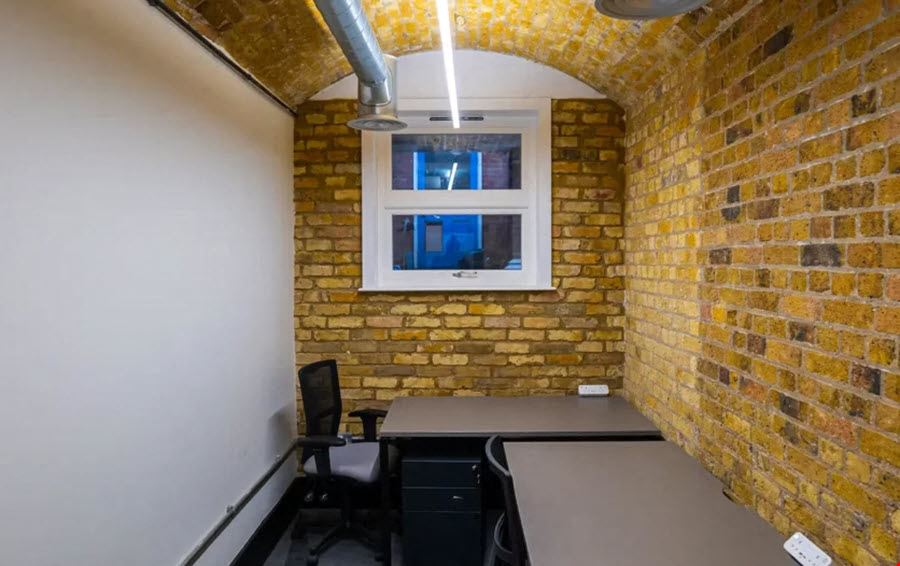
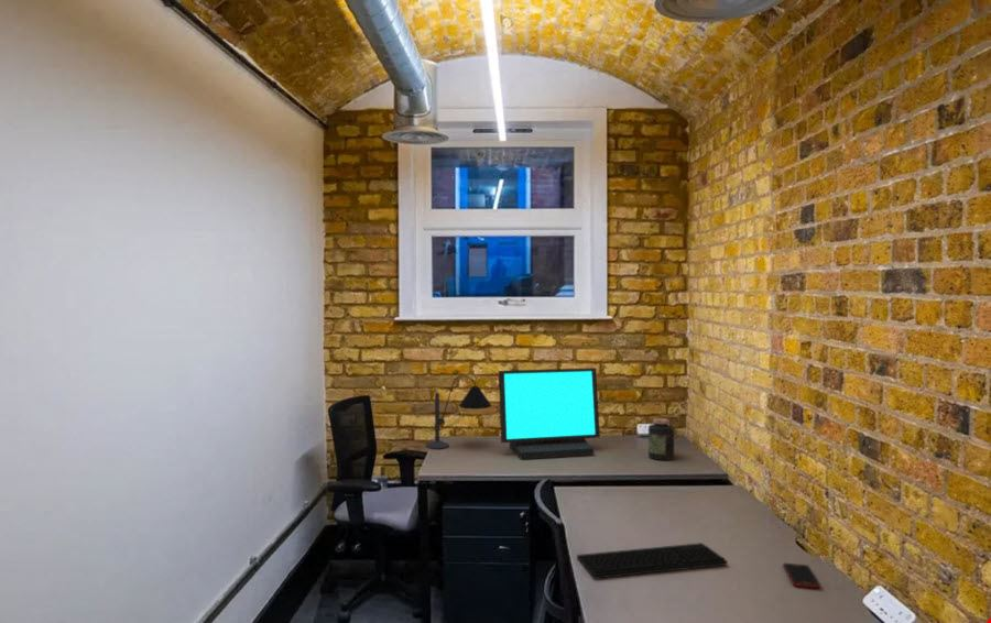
+ keyboard [576,542,729,580]
+ desk lamp [425,374,492,450]
+ jar [647,417,675,461]
+ cell phone [782,562,821,589]
+ monitor [498,367,601,460]
